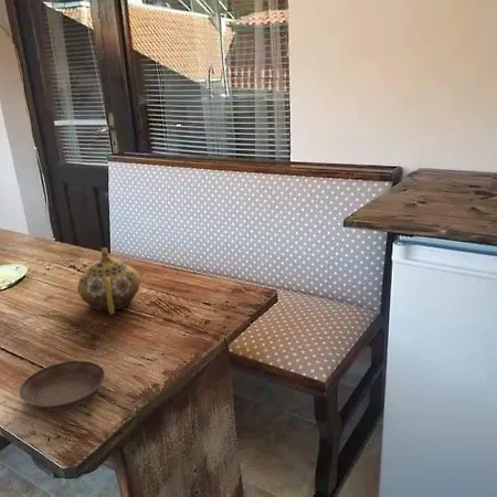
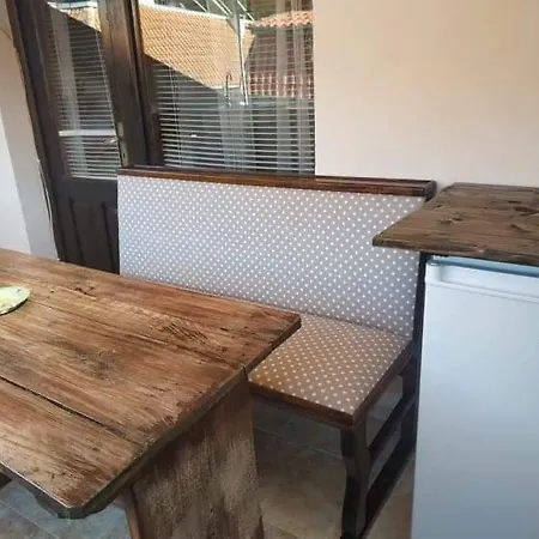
- saucer [18,360,106,412]
- teapot [76,246,141,316]
